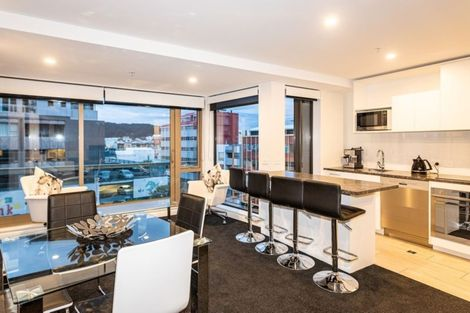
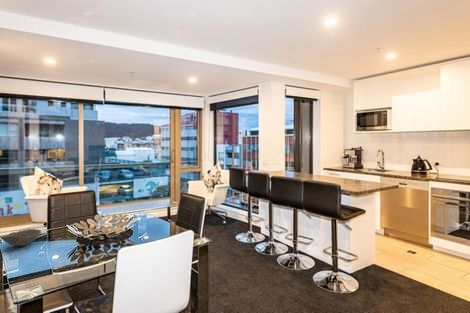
+ bowl [0,228,42,247]
